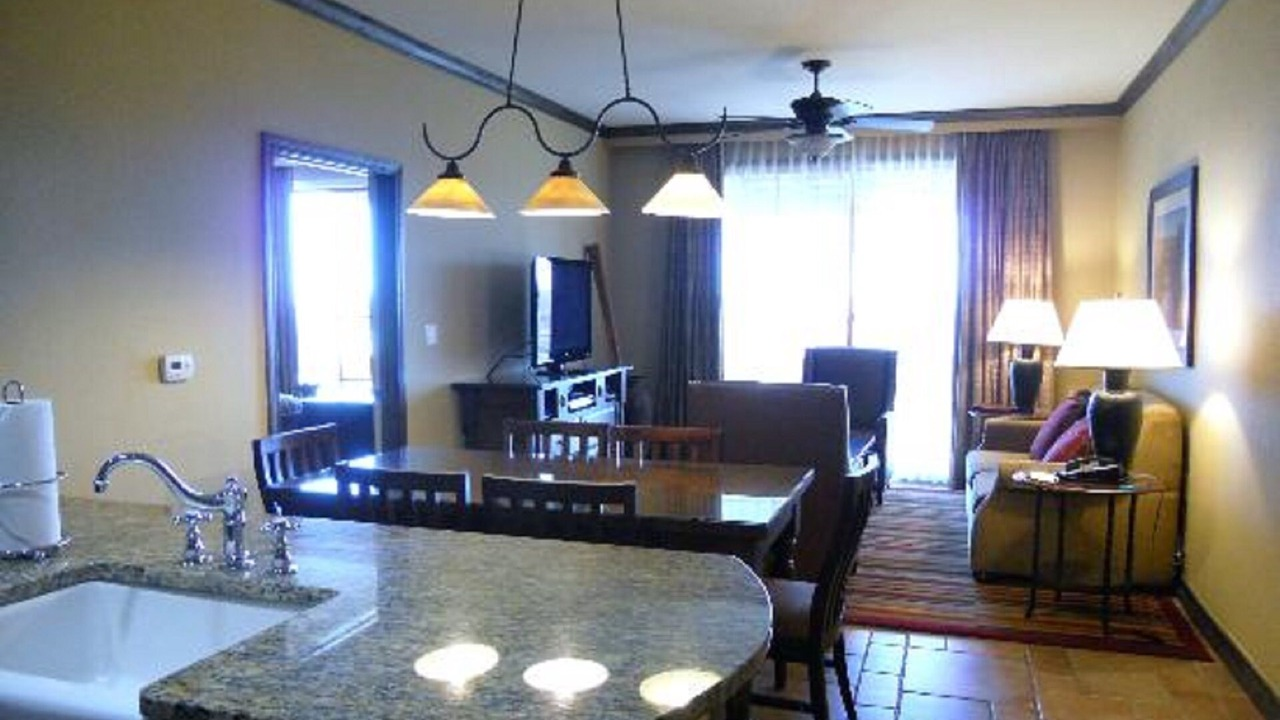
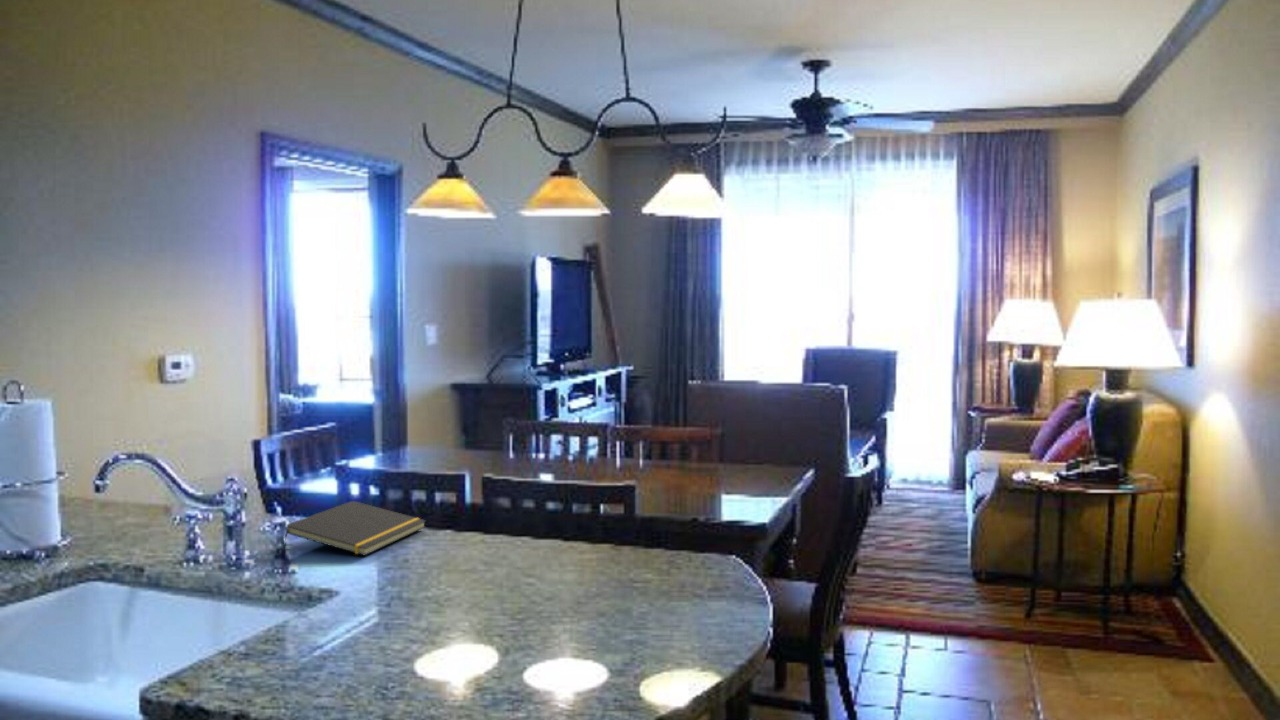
+ notepad [281,500,427,557]
